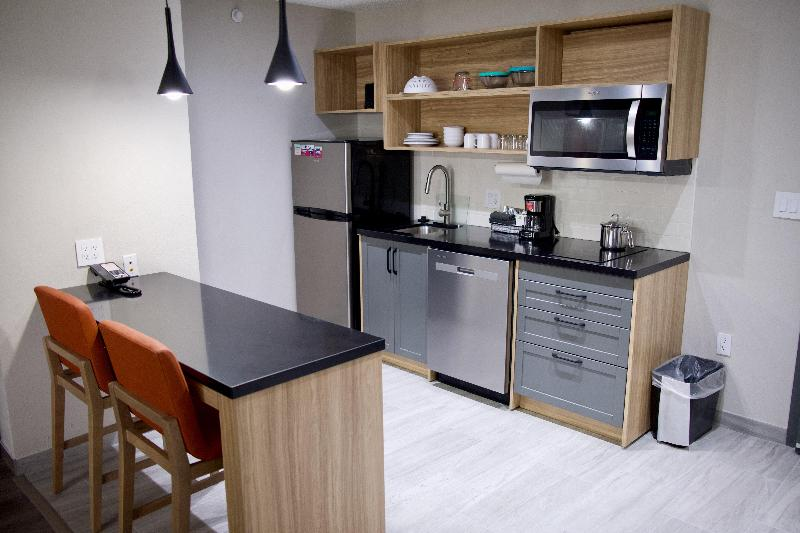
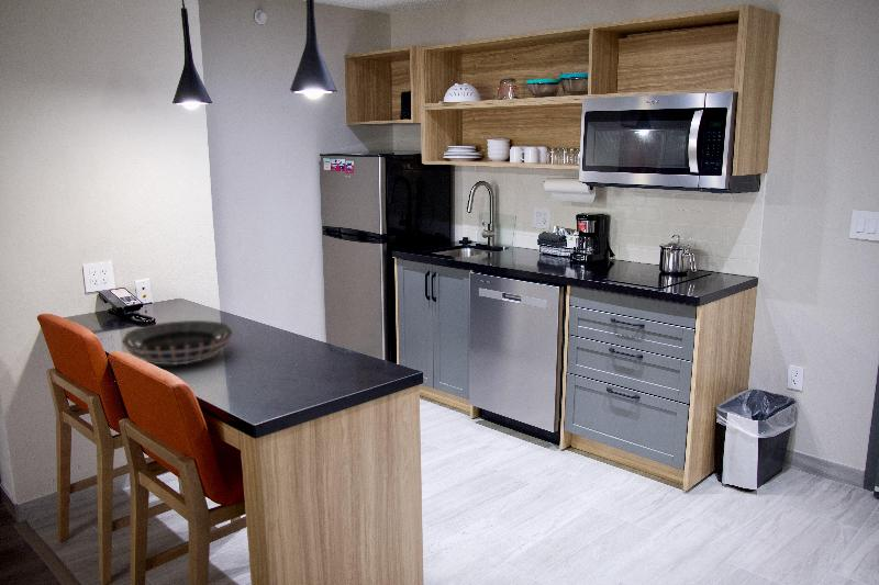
+ decorative bowl [121,319,234,365]
